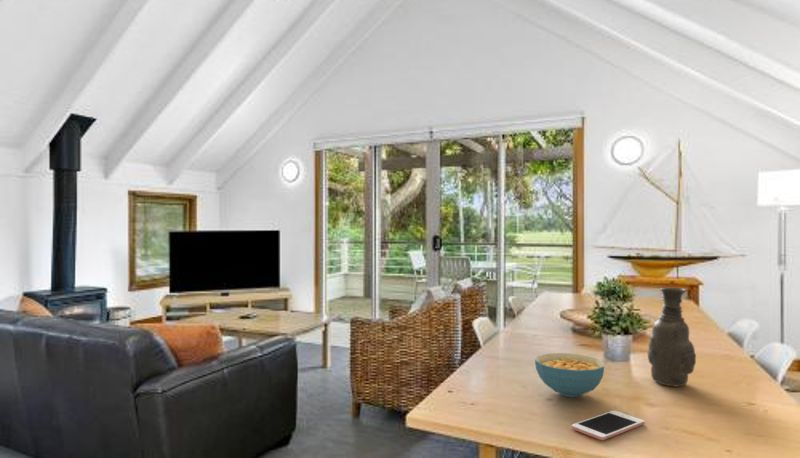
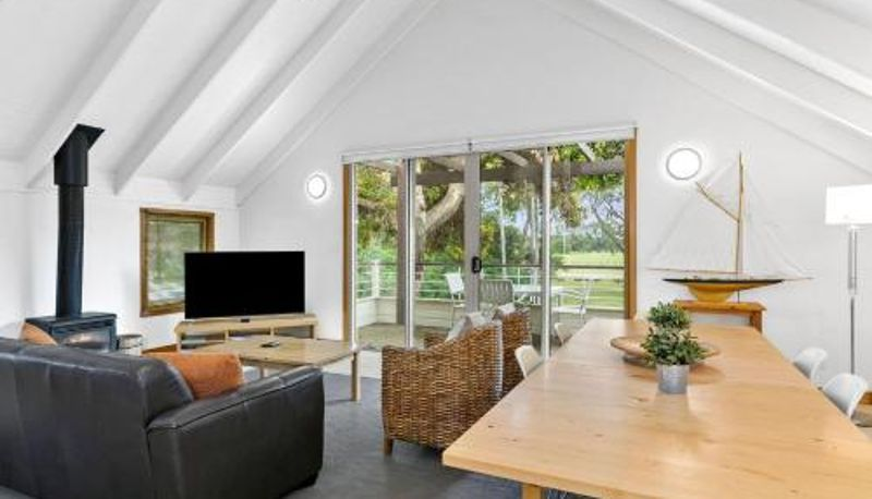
- cereal bowl [534,352,606,398]
- cell phone [571,410,646,441]
- vase [647,287,697,387]
